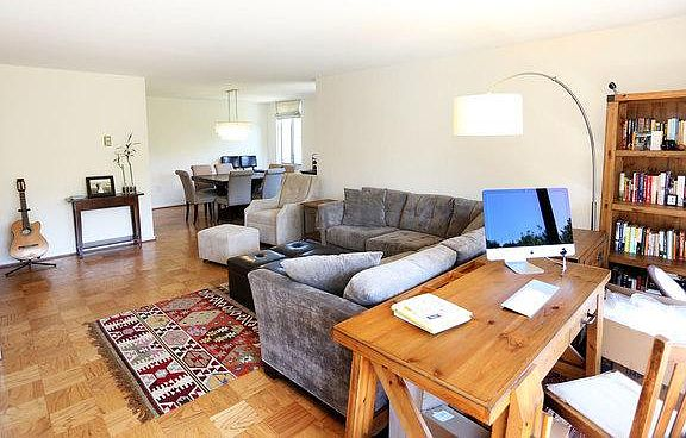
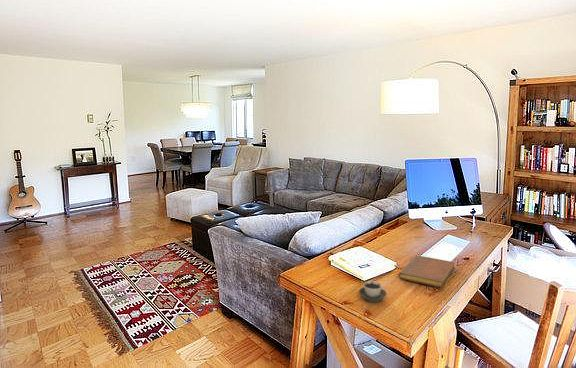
+ cup [358,280,388,303]
+ notebook [398,255,456,288]
